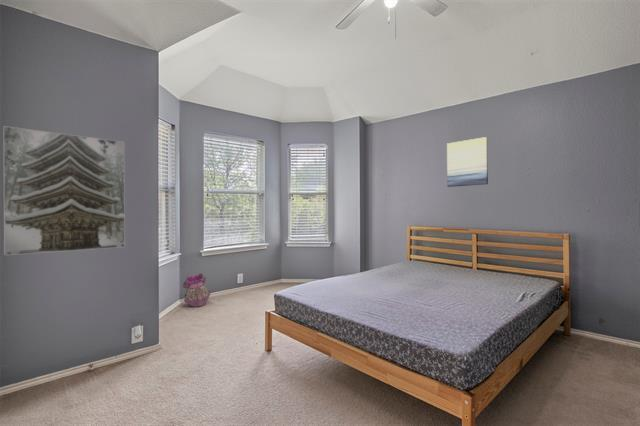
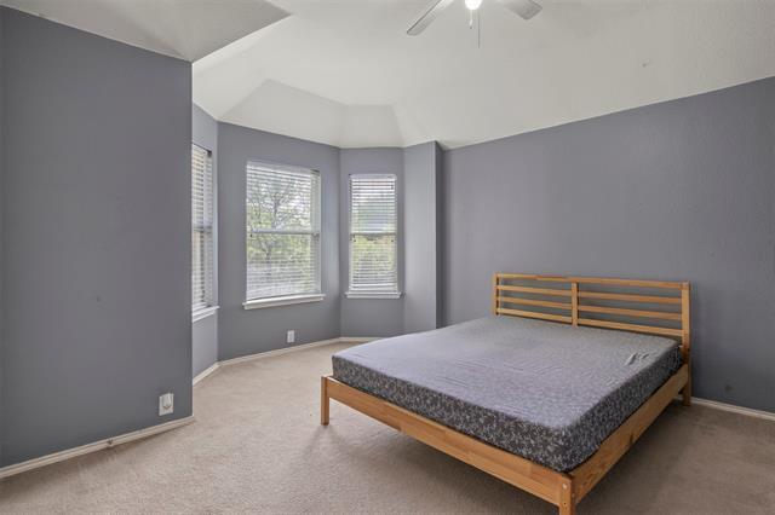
- backpack [182,272,212,308]
- wall art [446,136,489,188]
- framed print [2,125,126,256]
